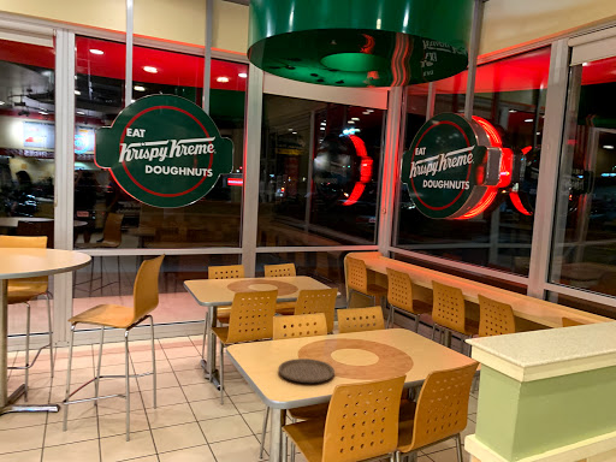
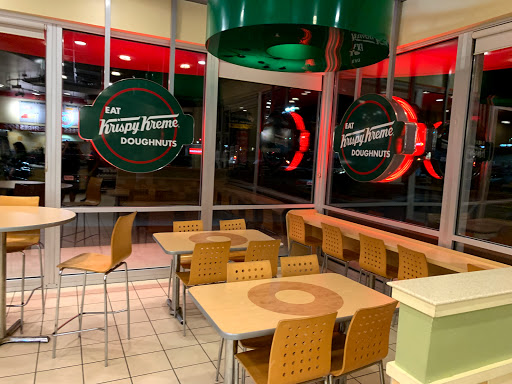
- plate [277,357,336,384]
